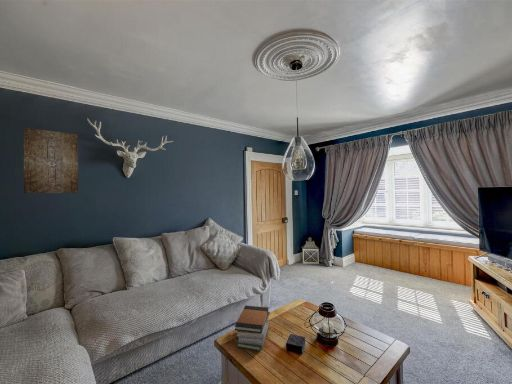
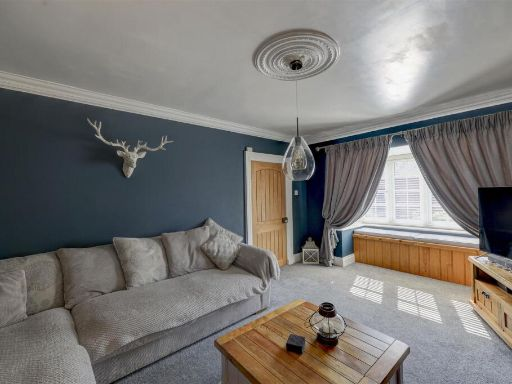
- book stack [234,304,271,352]
- wall art [23,127,79,194]
